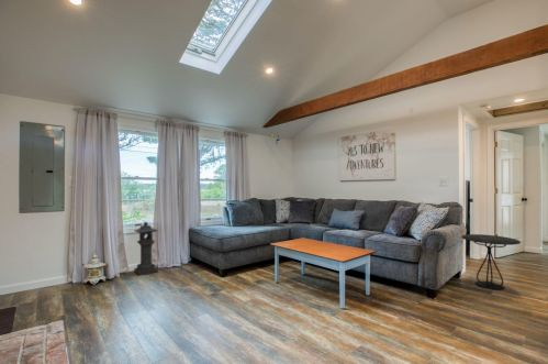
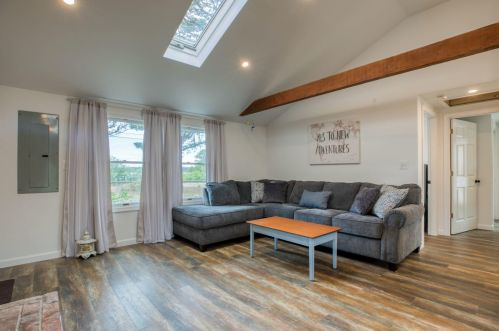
- stone lantern [133,221,159,277]
- side table [460,233,522,291]
